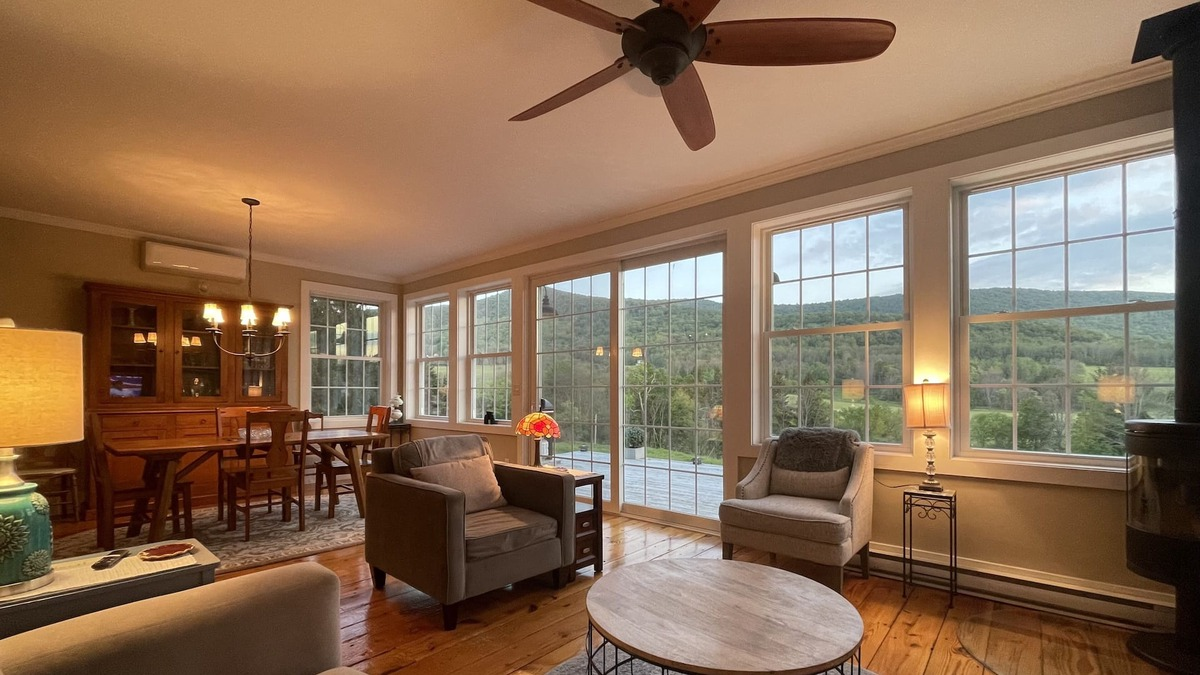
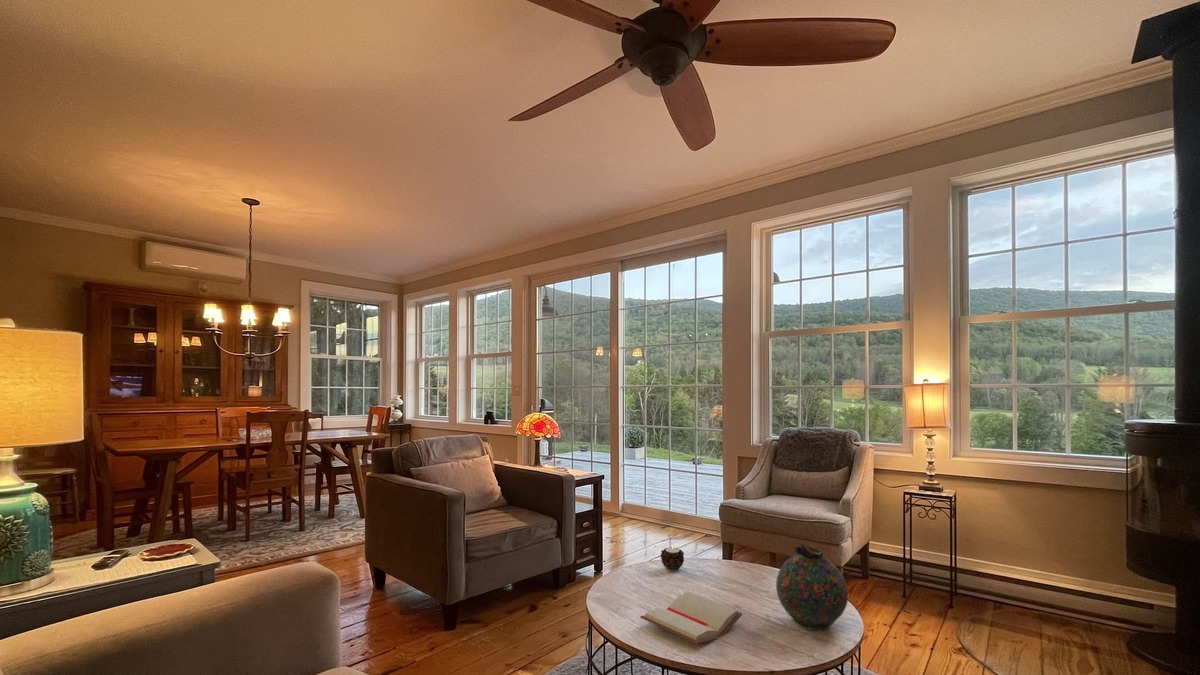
+ paperback book [640,591,743,645]
+ snuff bottle [775,543,849,631]
+ candle [660,545,685,572]
